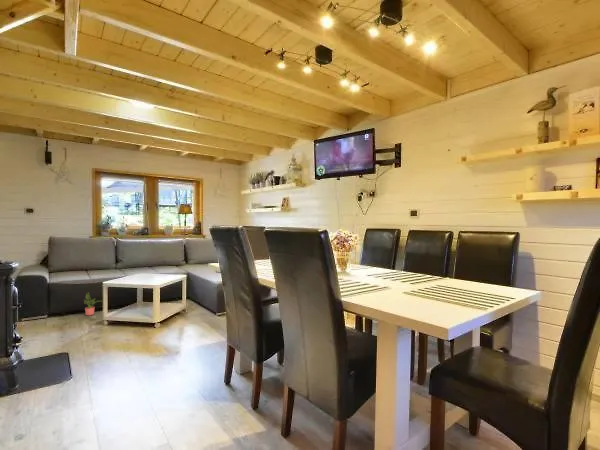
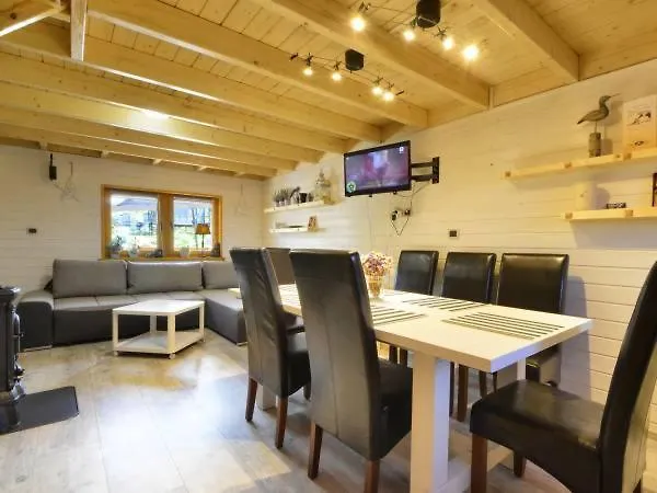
- potted plant [83,293,104,316]
